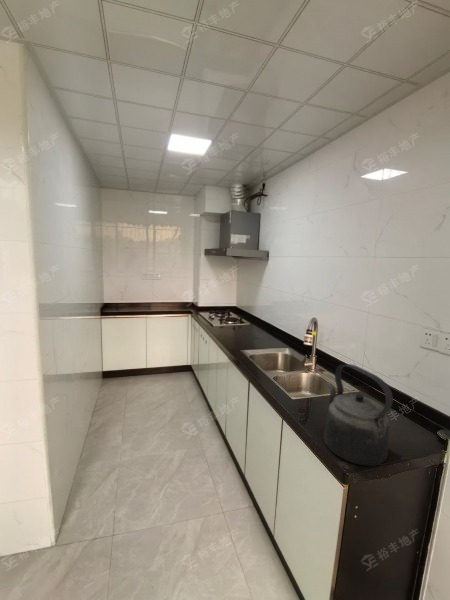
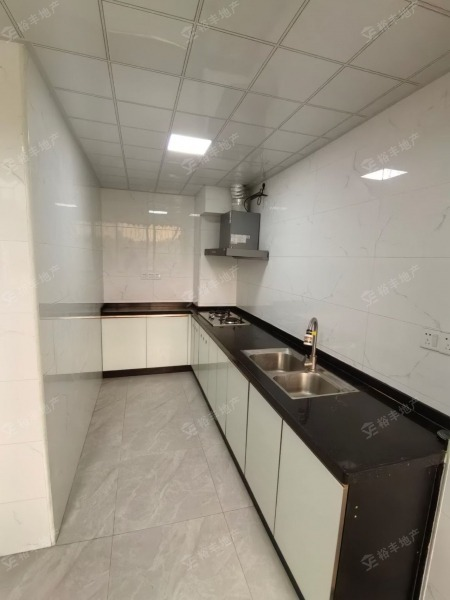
- kettle [323,363,394,467]
